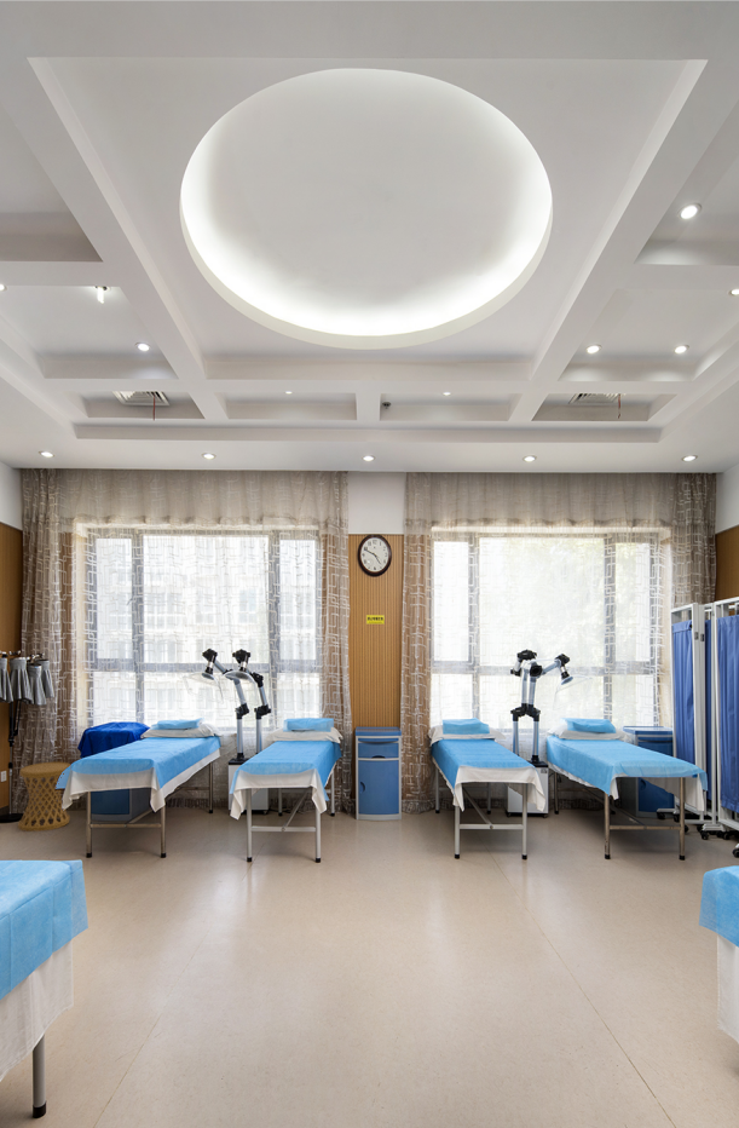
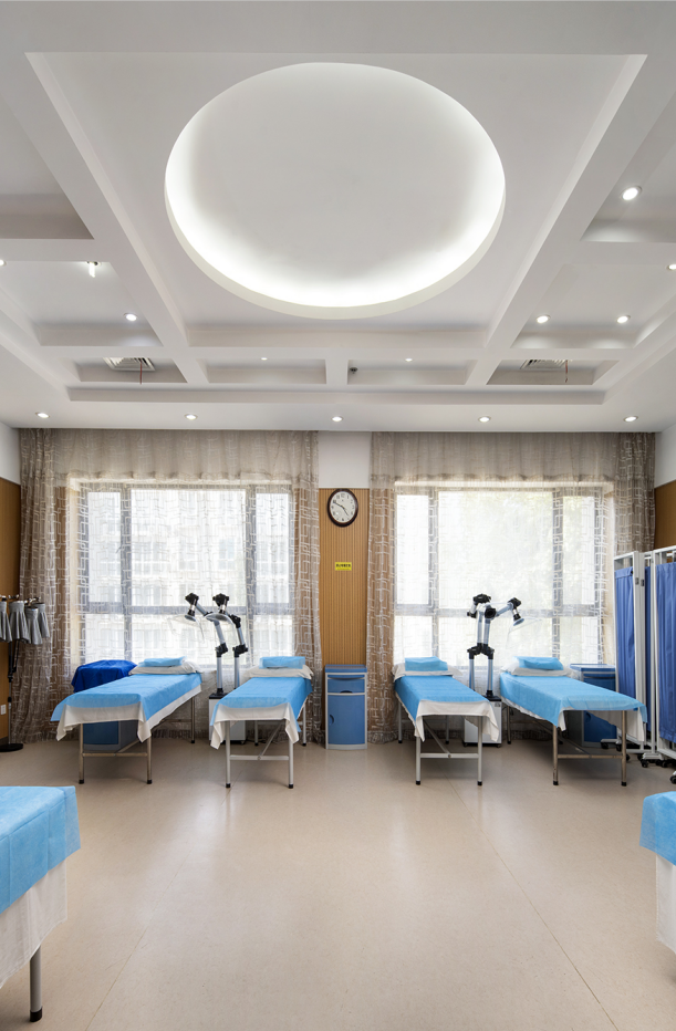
- side table [17,761,71,833]
